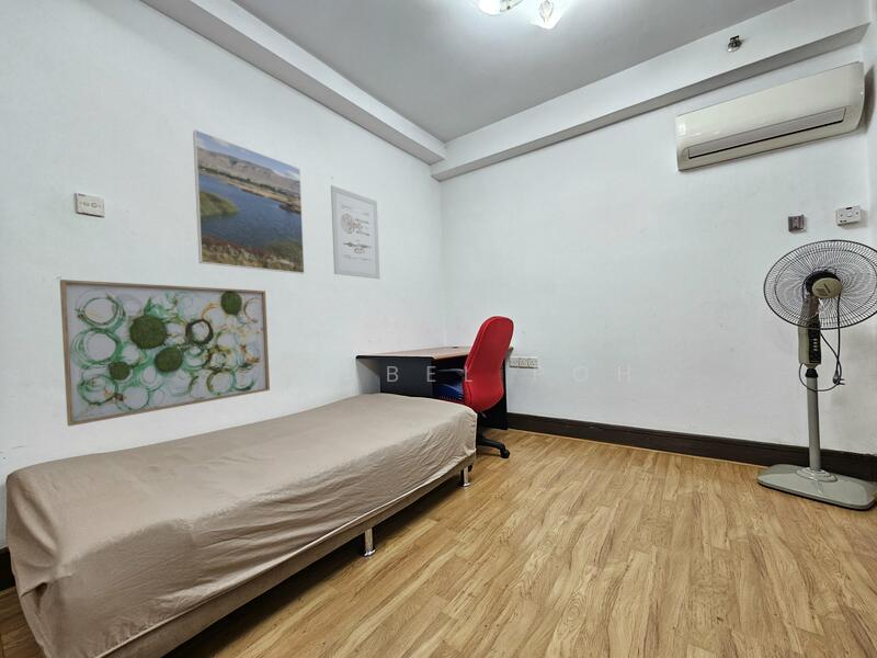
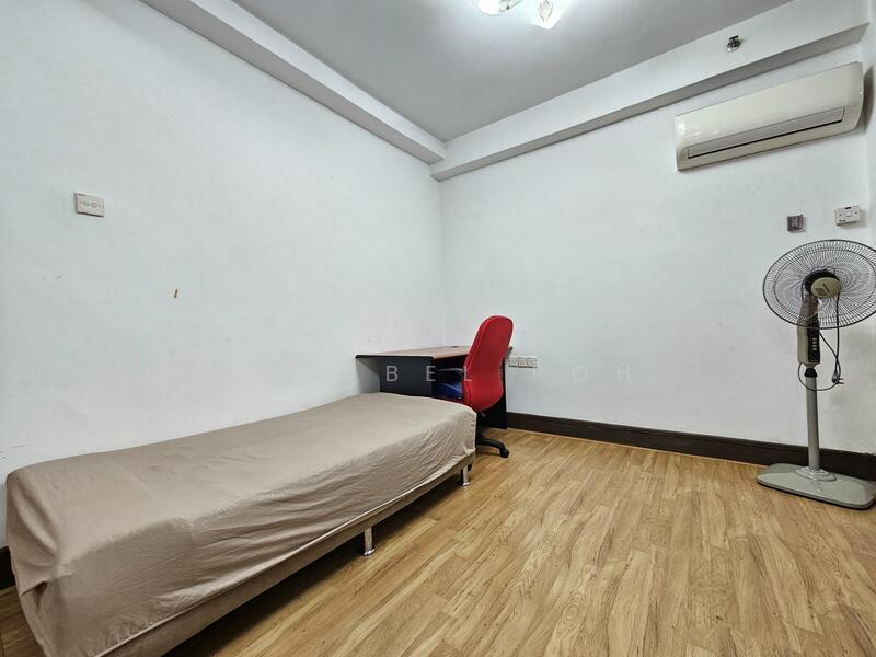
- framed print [192,128,306,275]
- wall art [59,279,271,427]
- wall art [330,184,380,280]
